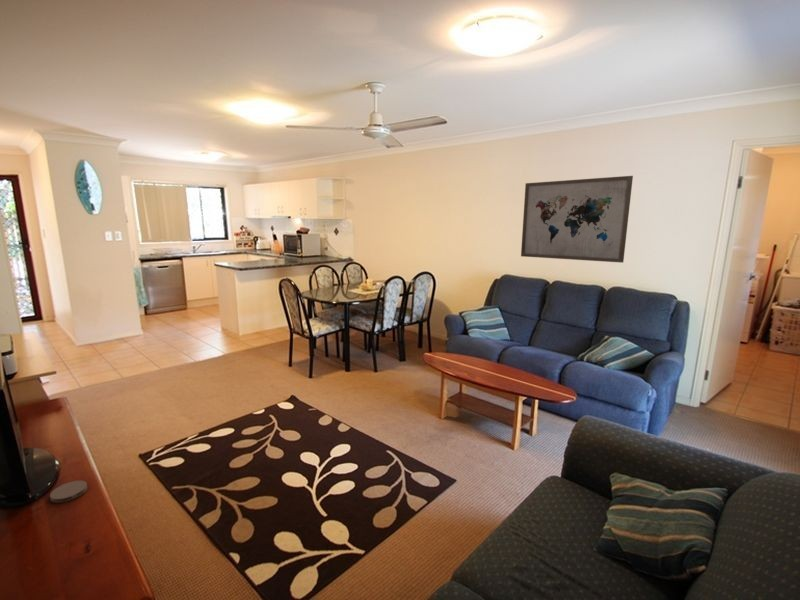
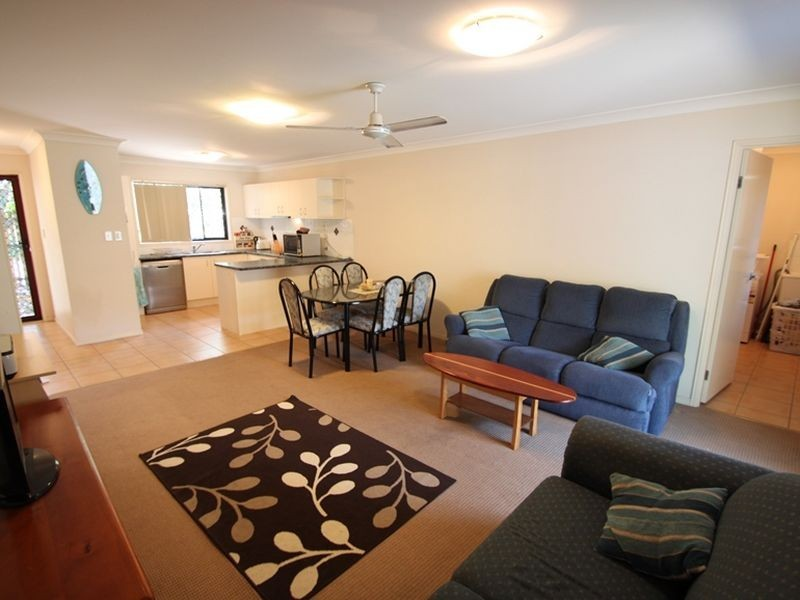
- coaster [49,480,88,504]
- wall art [520,175,634,264]
